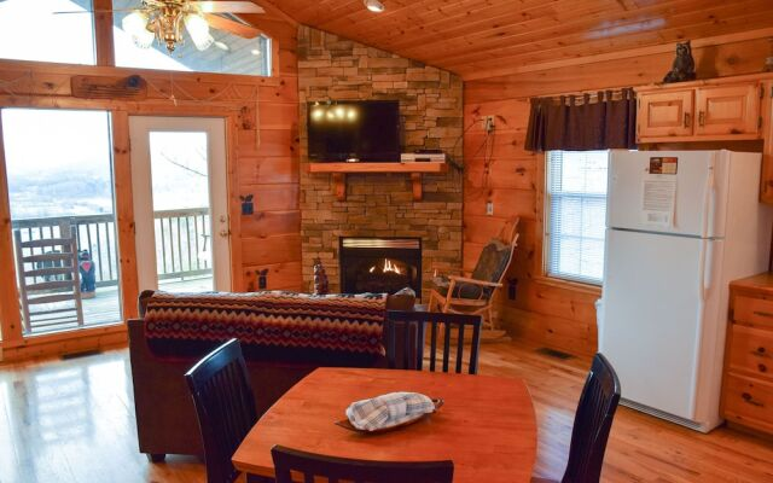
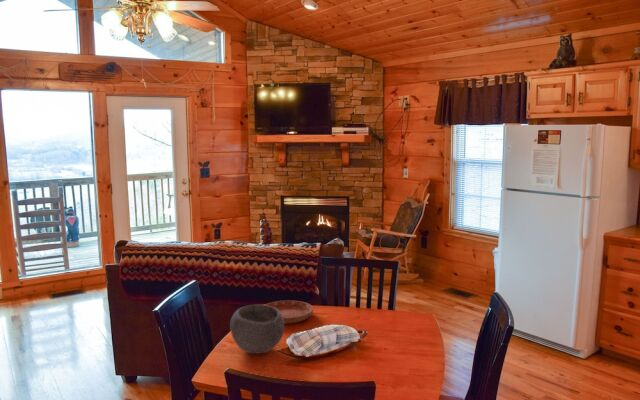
+ bowl [229,303,285,355]
+ saucer [265,300,314,324]
